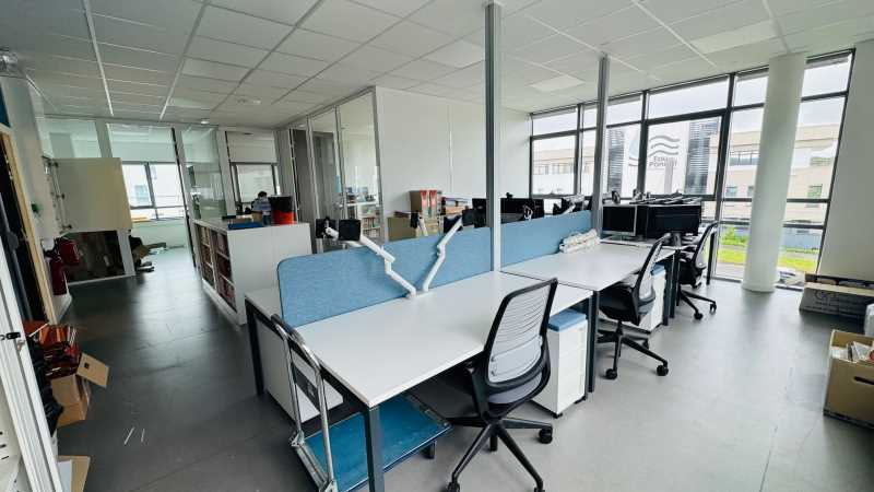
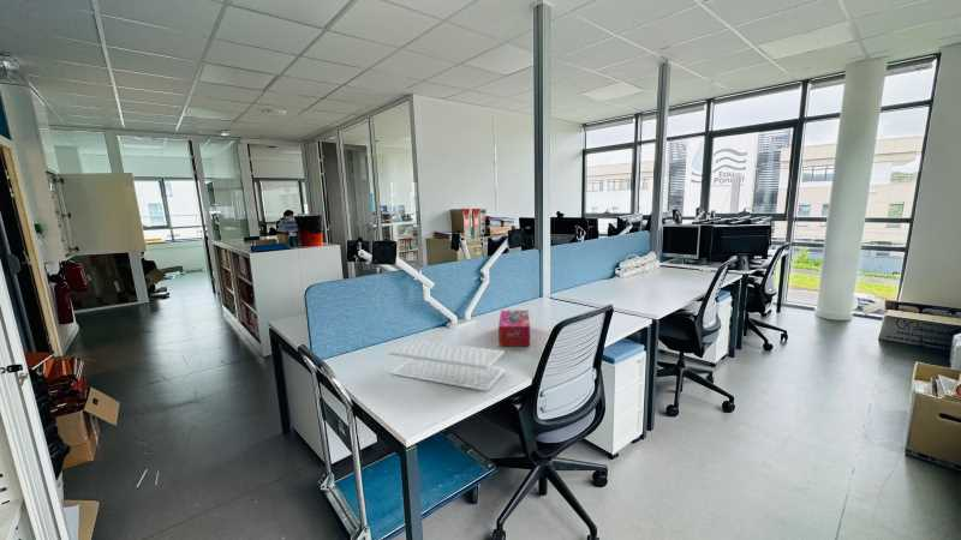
+ keyboard [388,338,506,392]
+ tissue box [497,310,531,347]
